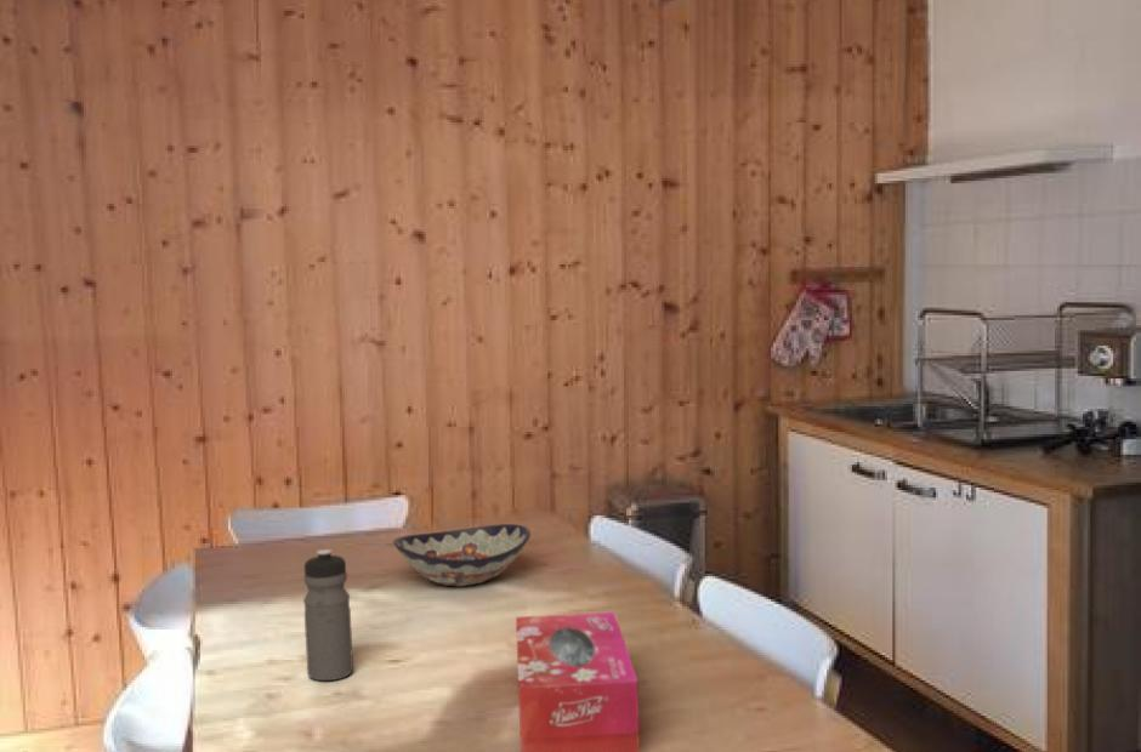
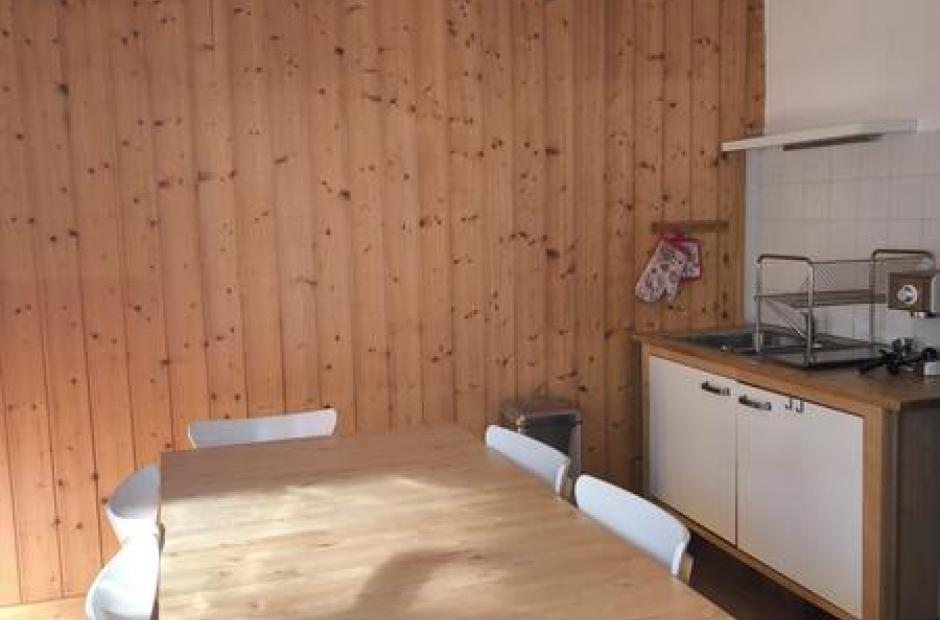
- decorative bowl [392,523,532,587]
- tissue box [515,611,641,752]
- water bottle [302,548,354,682]
